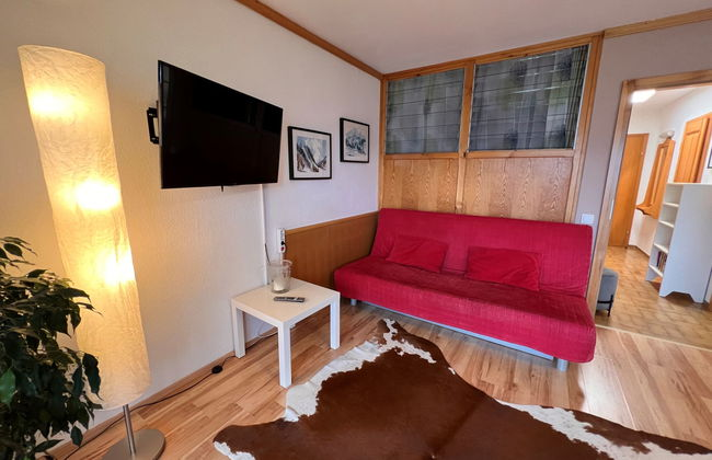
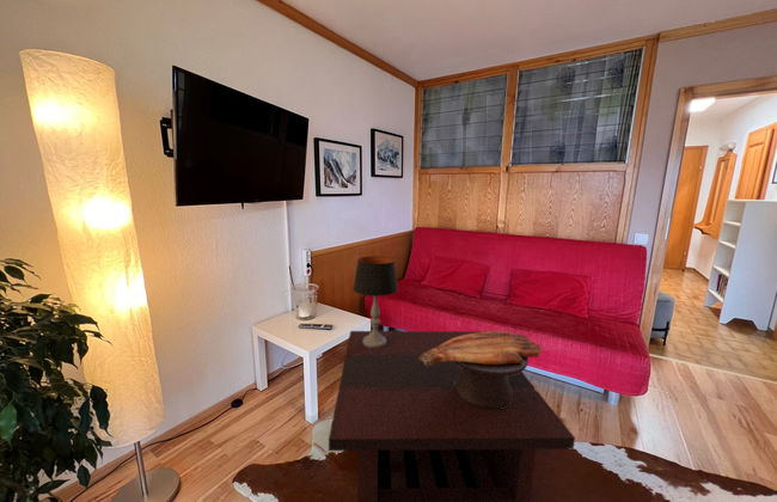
+ table lamp [353,255,399,348]
+ coffee table [328,330,576,502]
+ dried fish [418,330,543,409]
